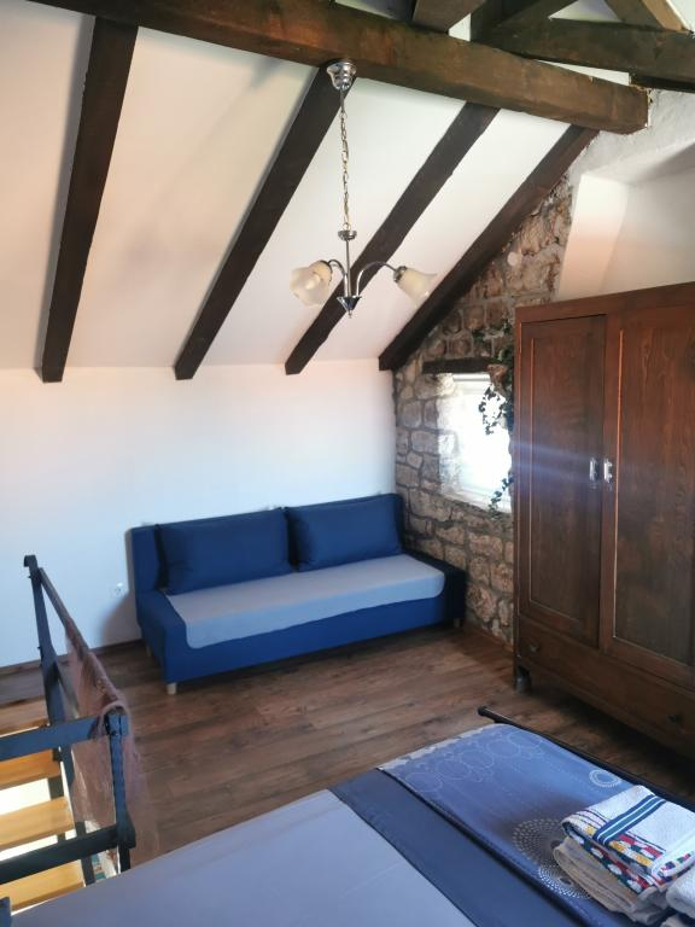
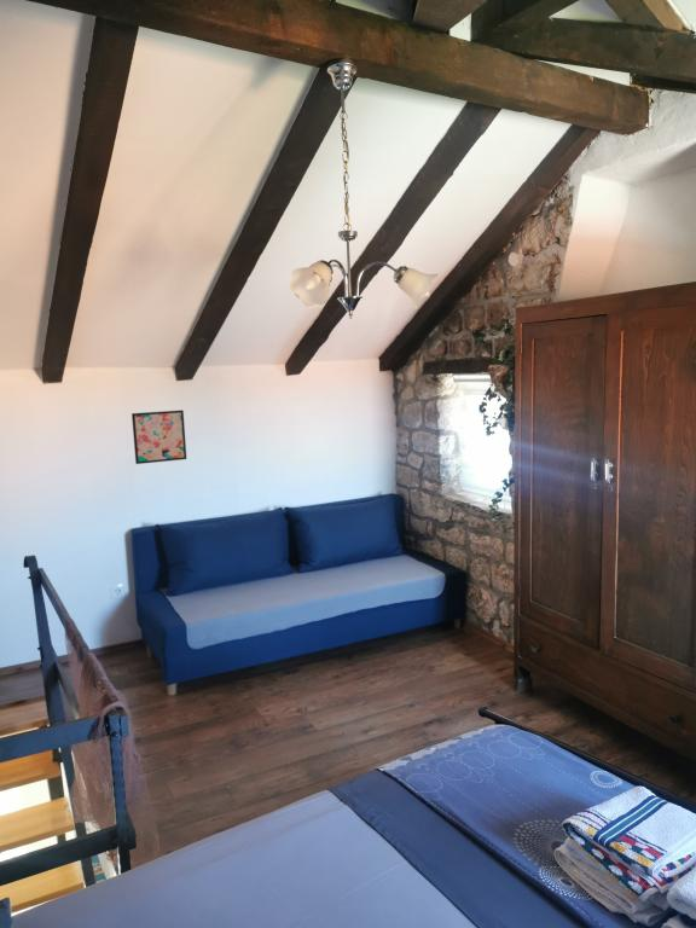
+ wall art [130,410,187,465]
